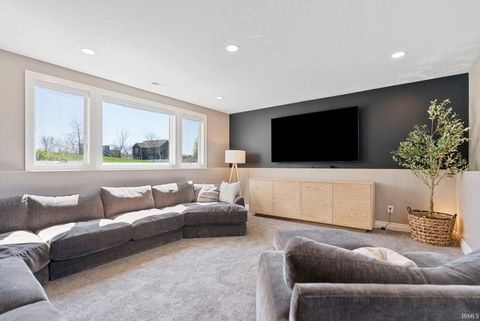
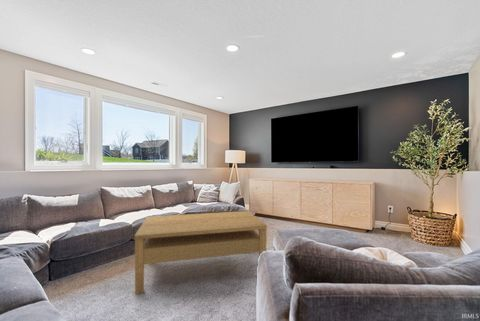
+ coffee table [134,210,268,295]
